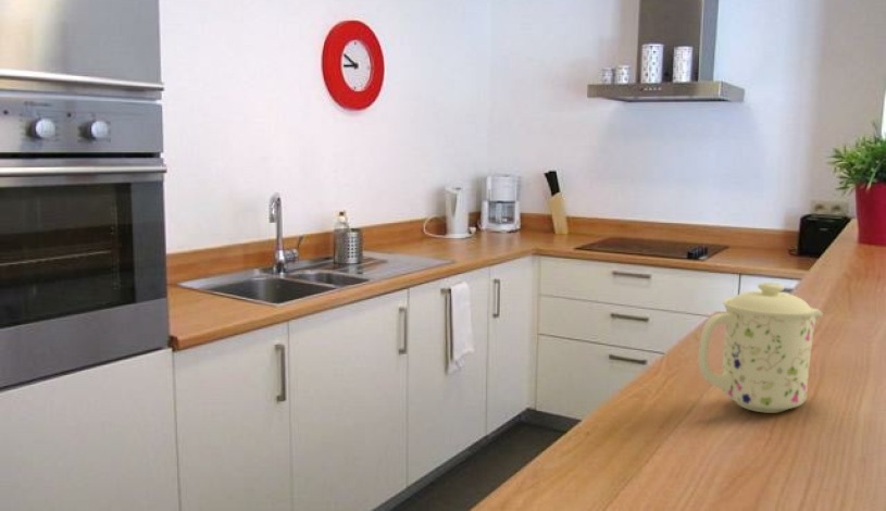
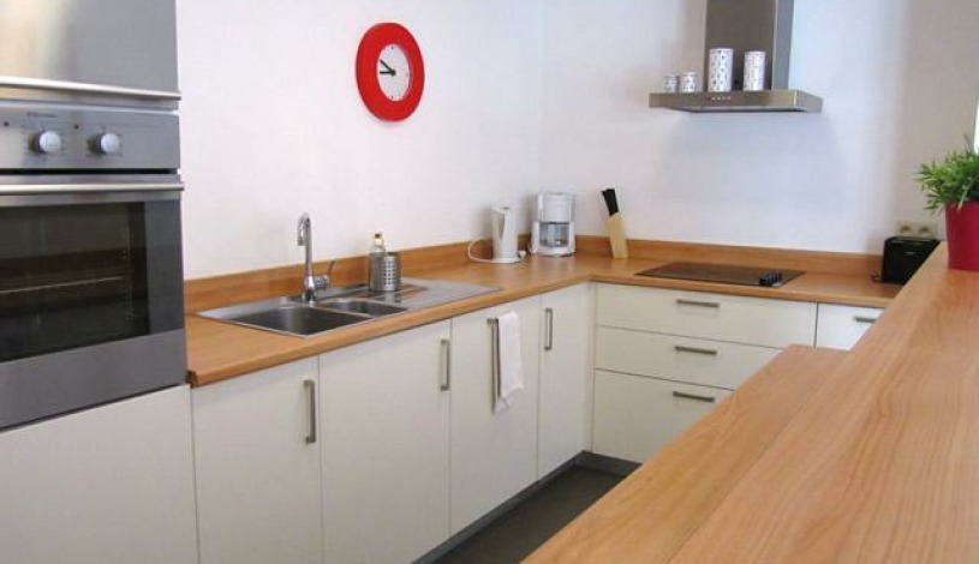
- mug [698,282,824,414]
